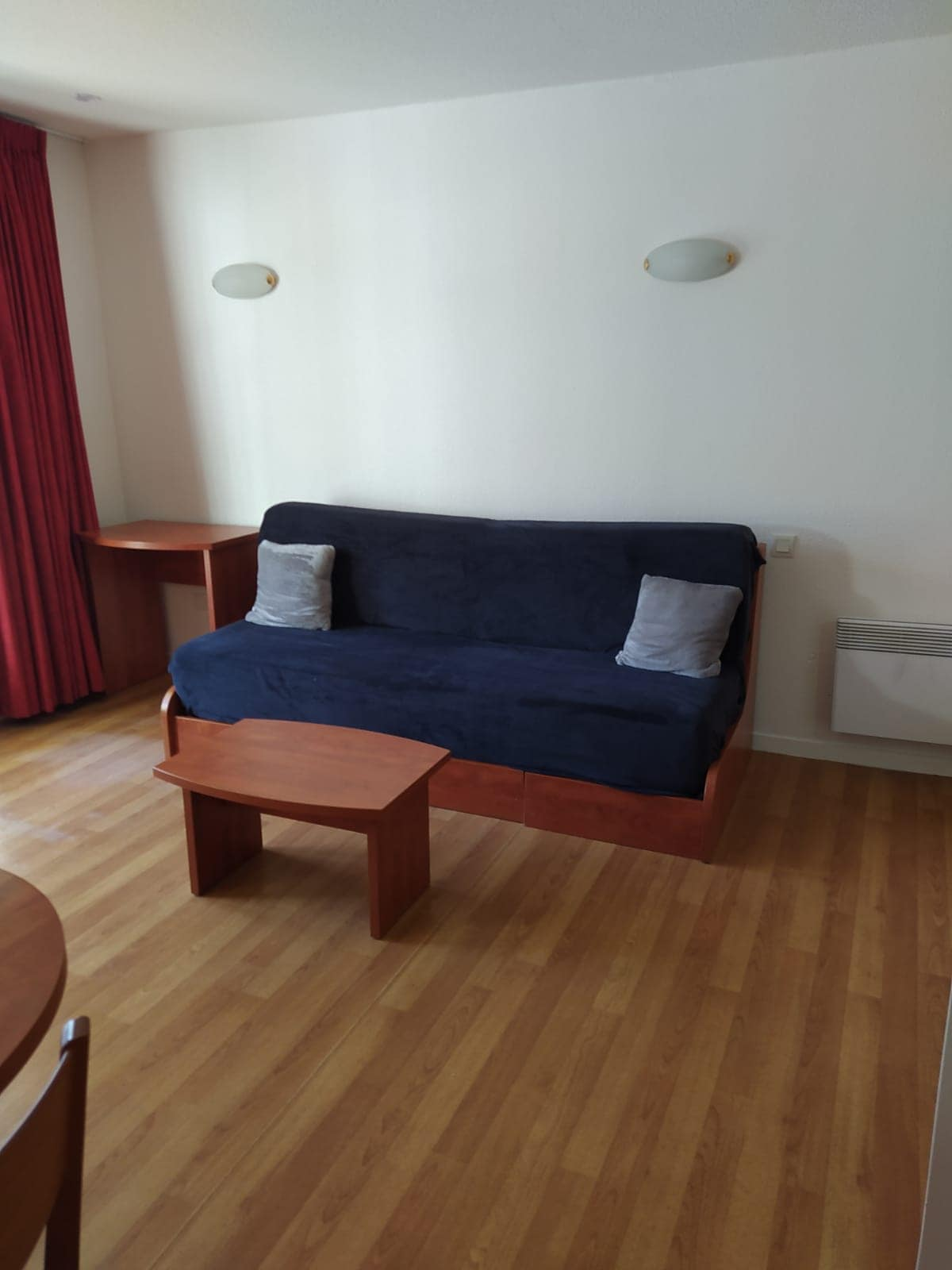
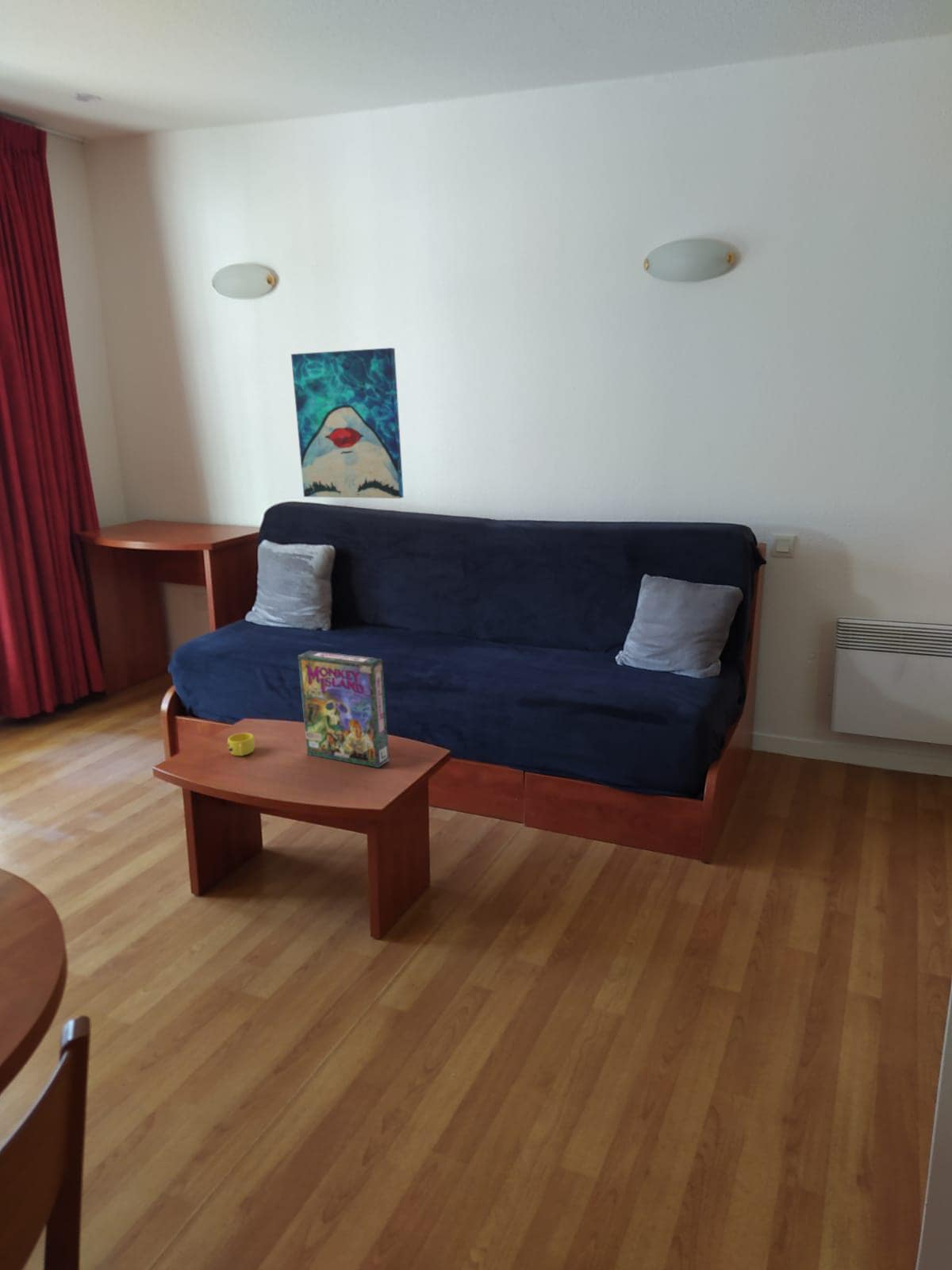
+ wall art [290,347,405,499]
+ game box [298,649,390,768]
+ cup [227,732,255,756]
